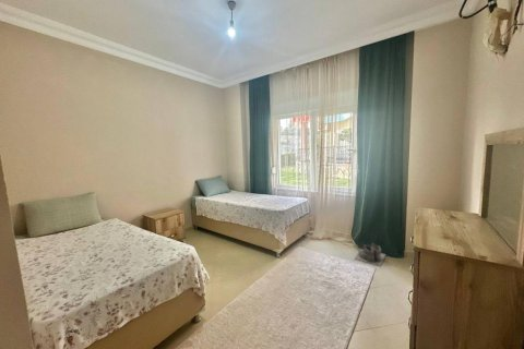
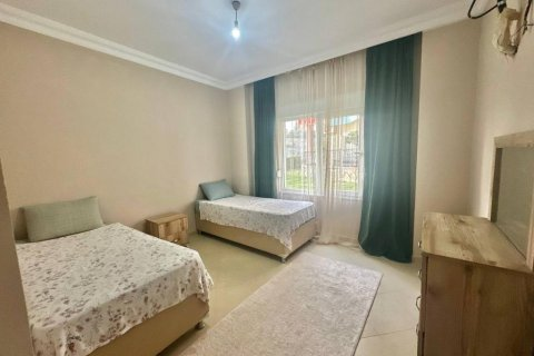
- boots [353,242,386,267]
